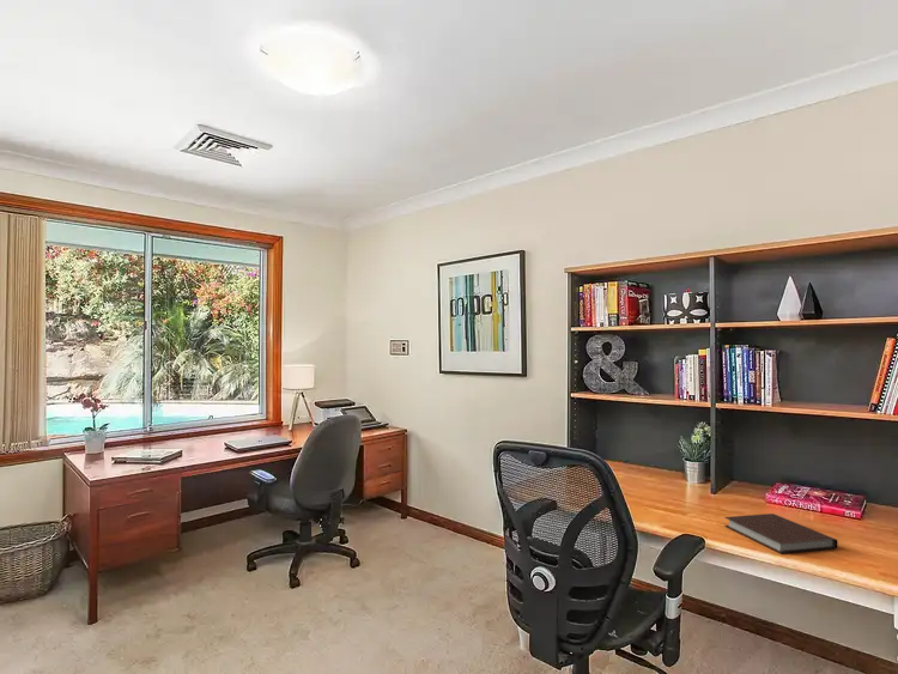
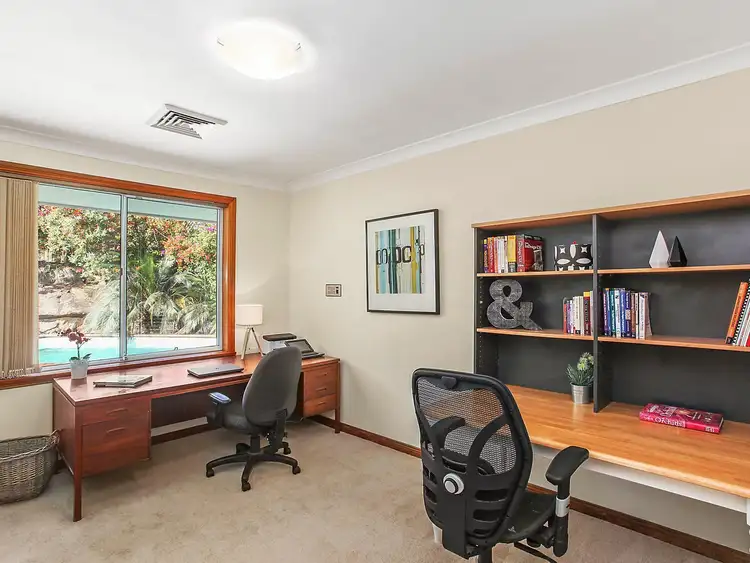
- notebook [723,512,839,554]
